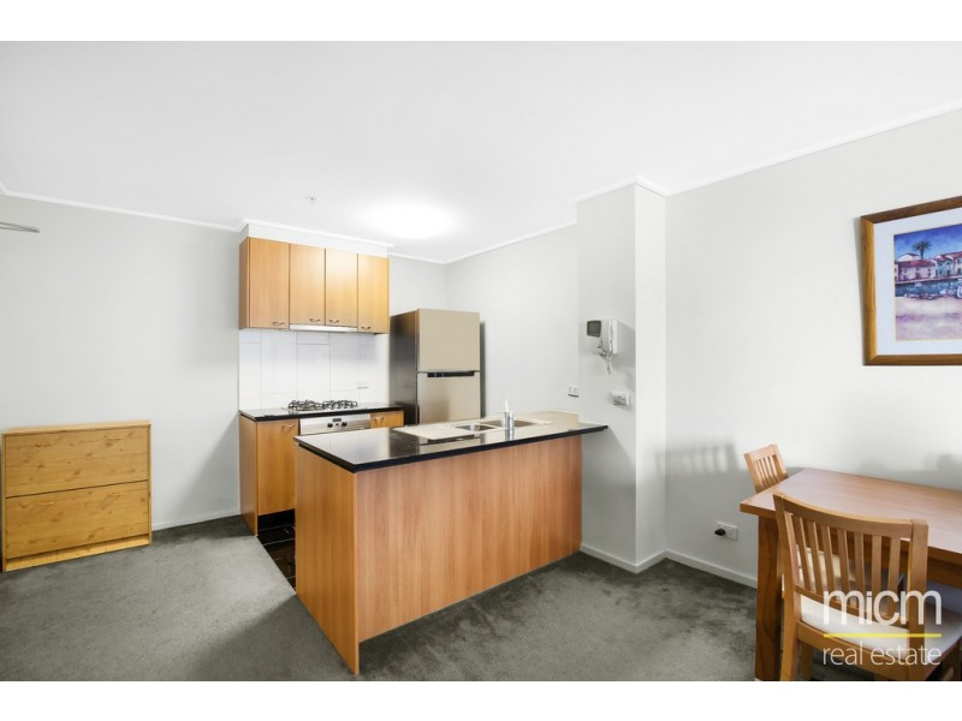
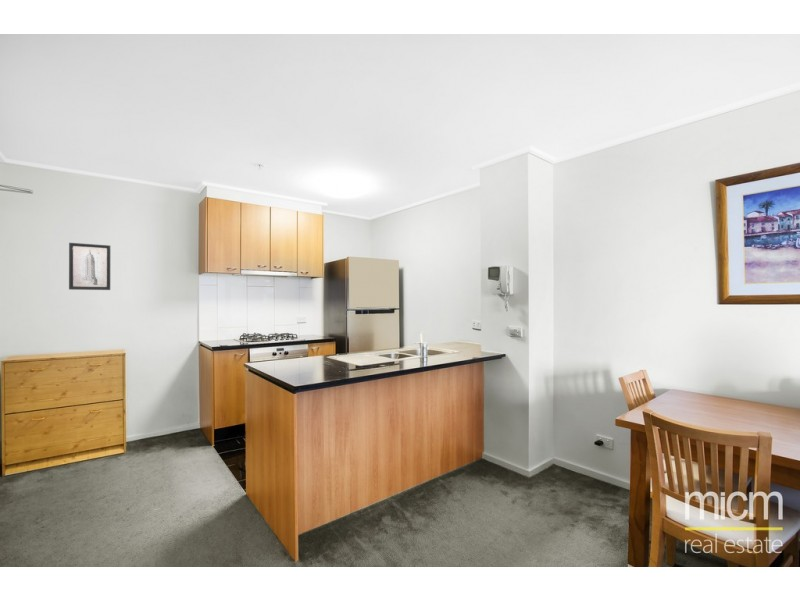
+ wall art [68,242,111,291]
